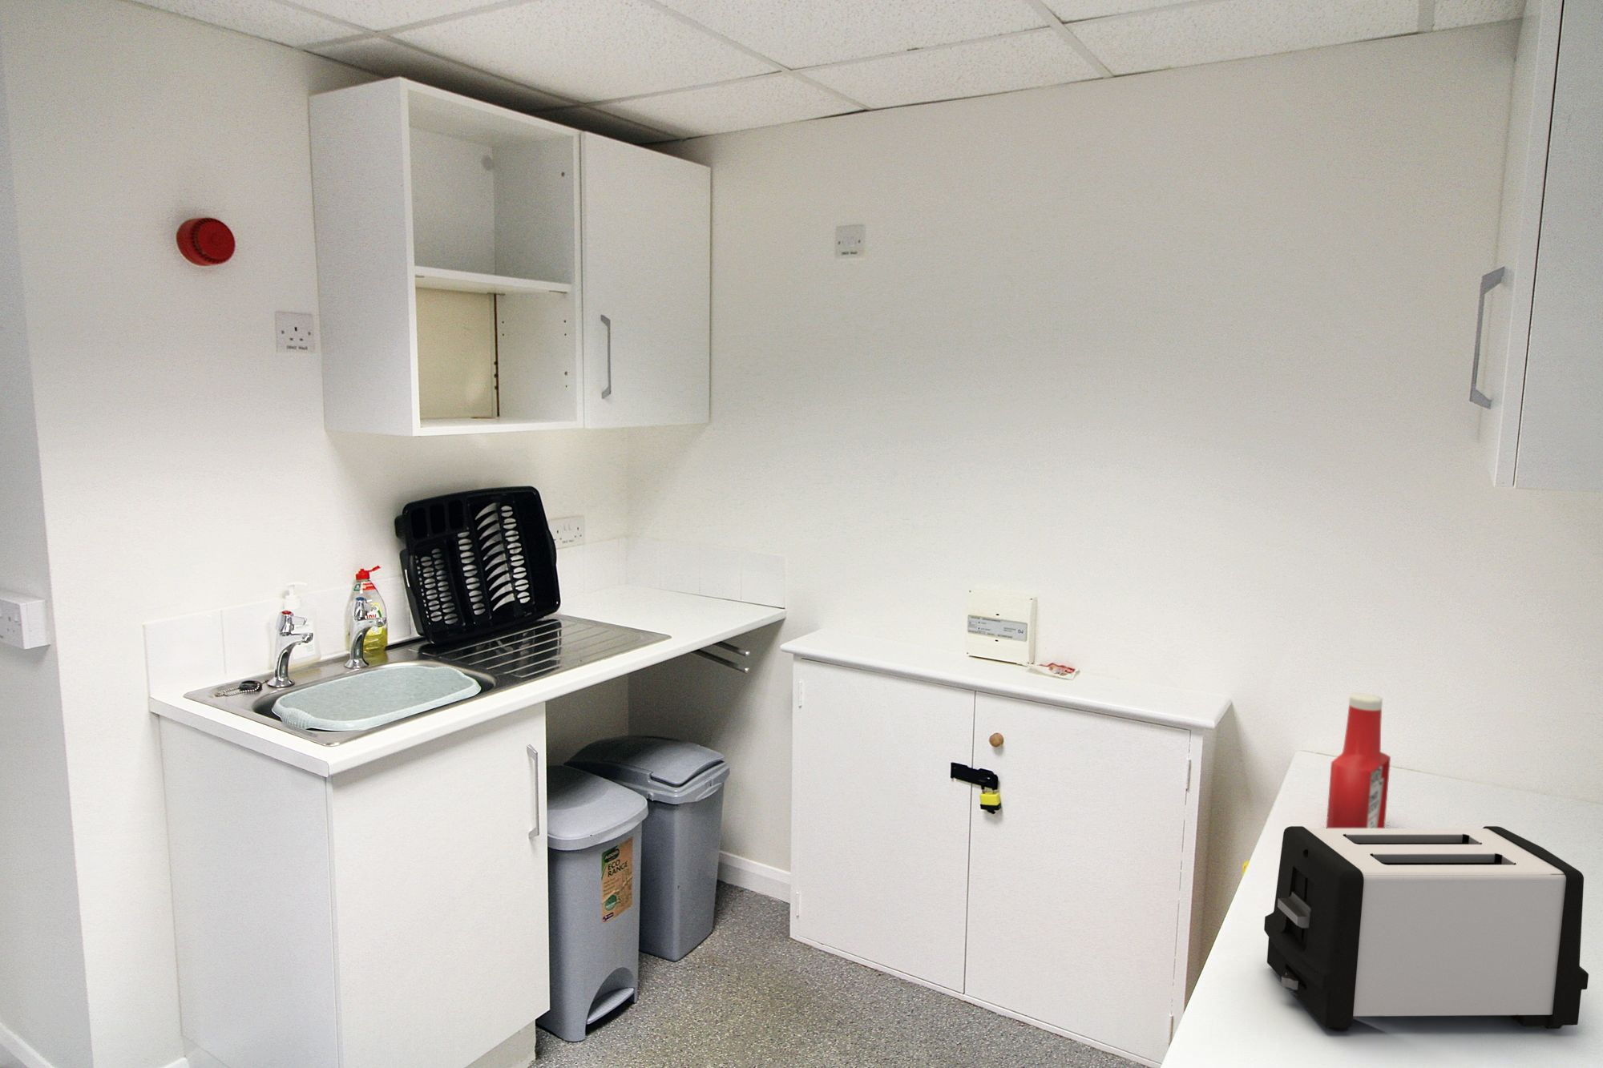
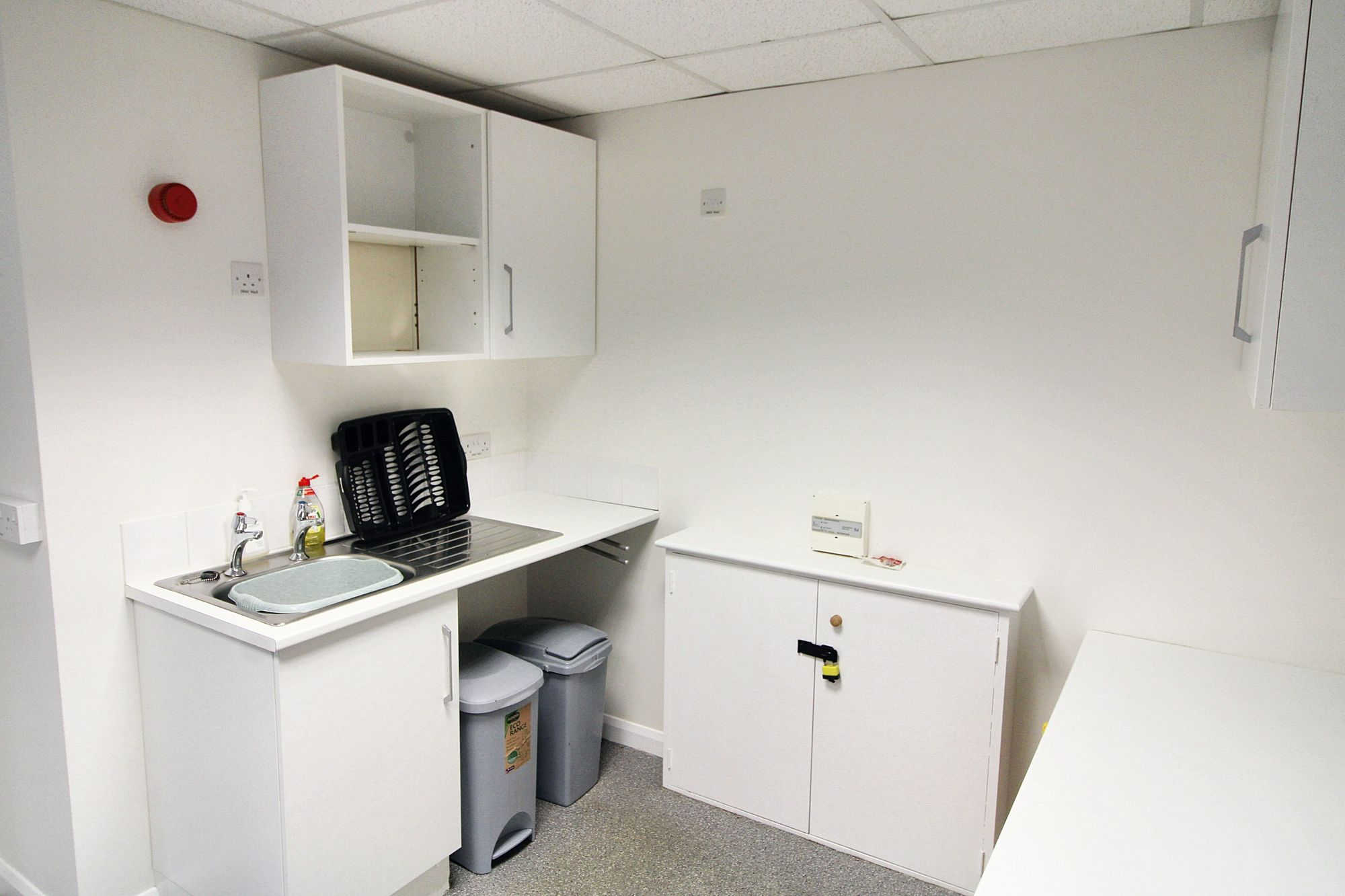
- soap bottle [1325,693,1391,828]
- toaster [1263,825,1590,1031]
